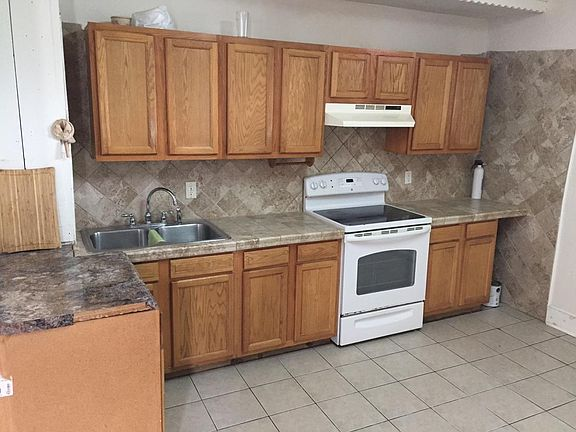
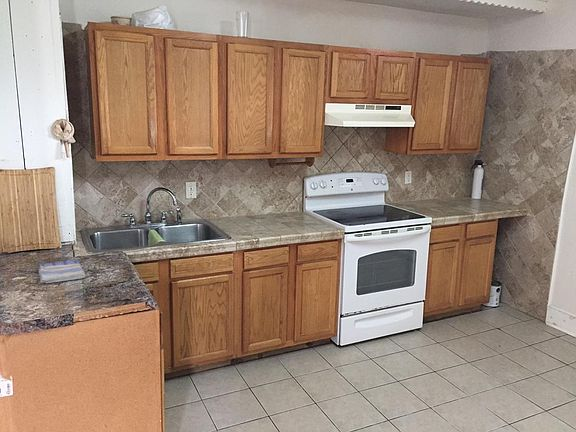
+ dish towel [38,260,87,284]
